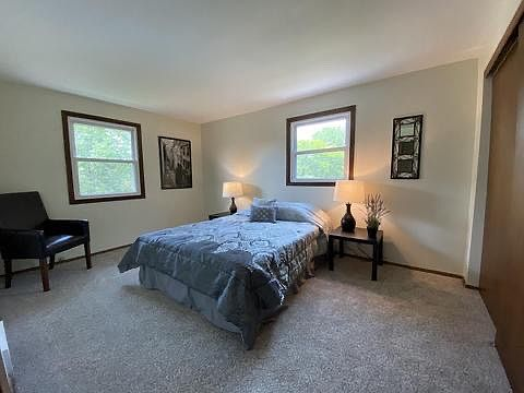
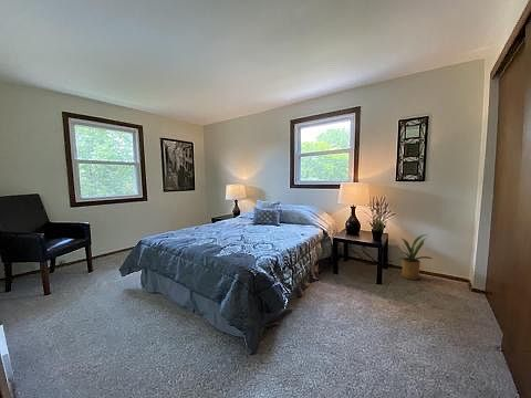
+ house plant [387,233,434,281]
